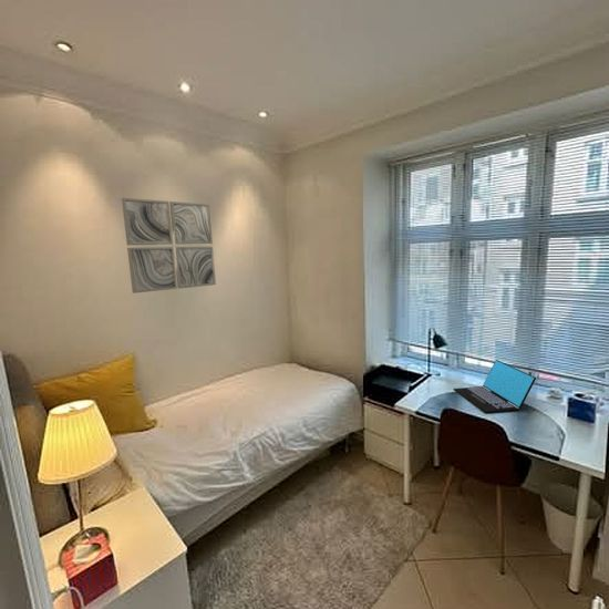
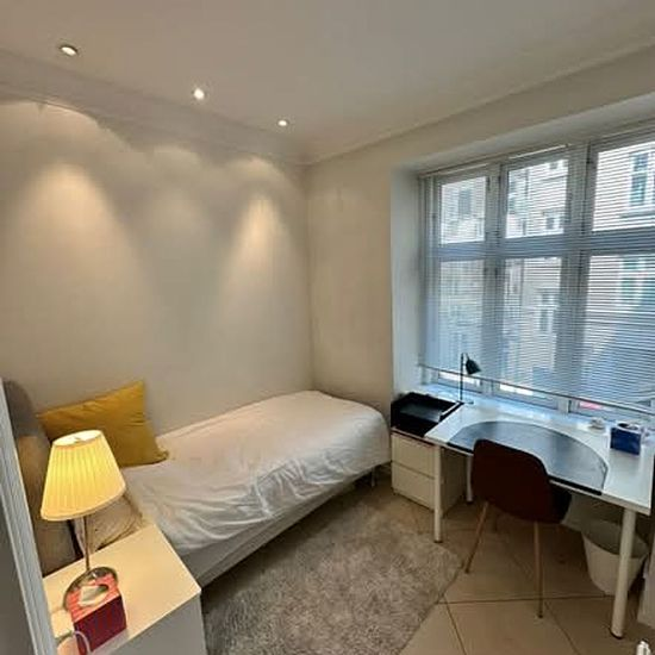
- laptop [452,359,537,414]
- wall art [121,197,217,295]
